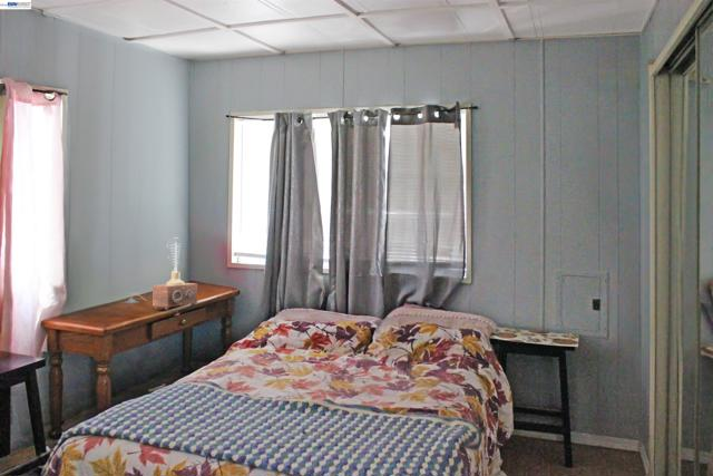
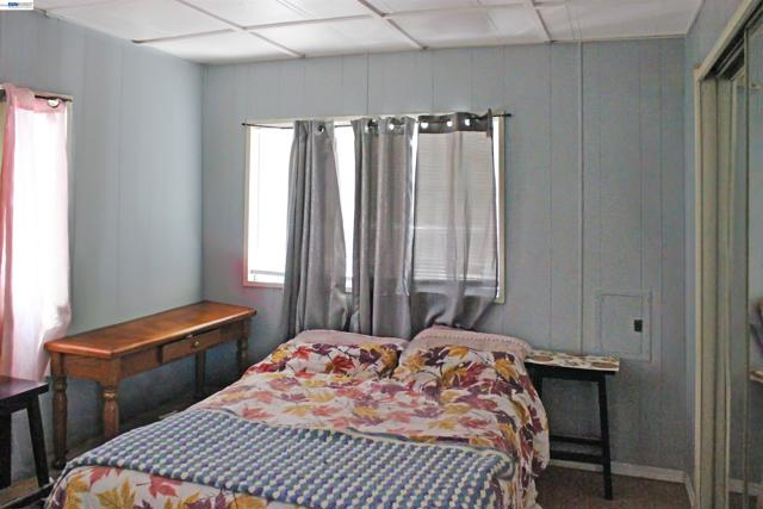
- table lamp [123,236,198,311]
